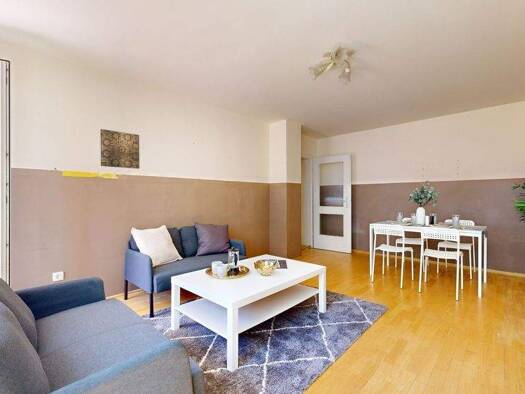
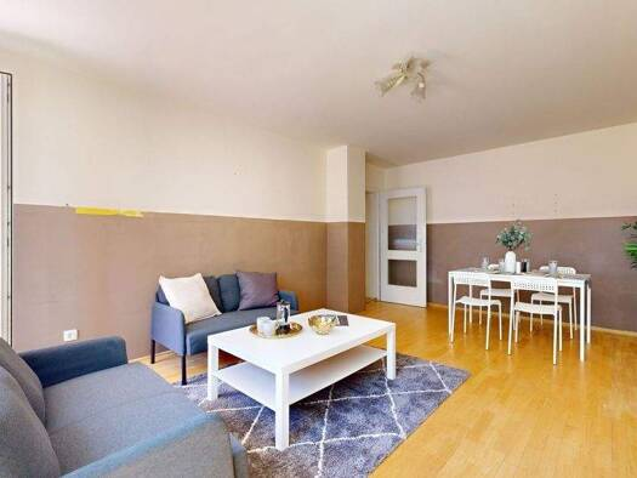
- wall art [99,128,140,170]
